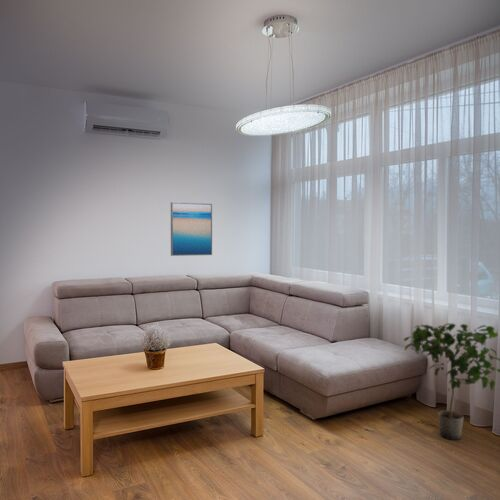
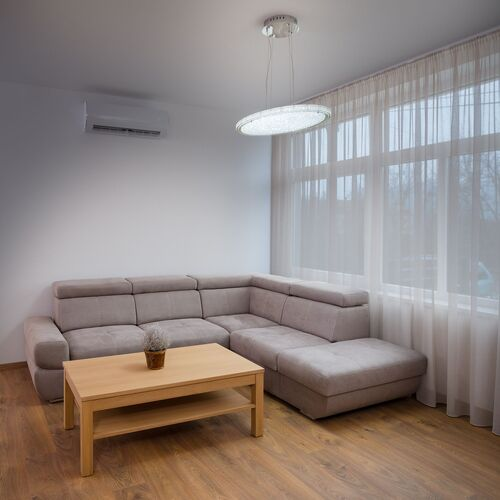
- potted plant [402,322,500,441]
- wall art [170,201,213,257]
